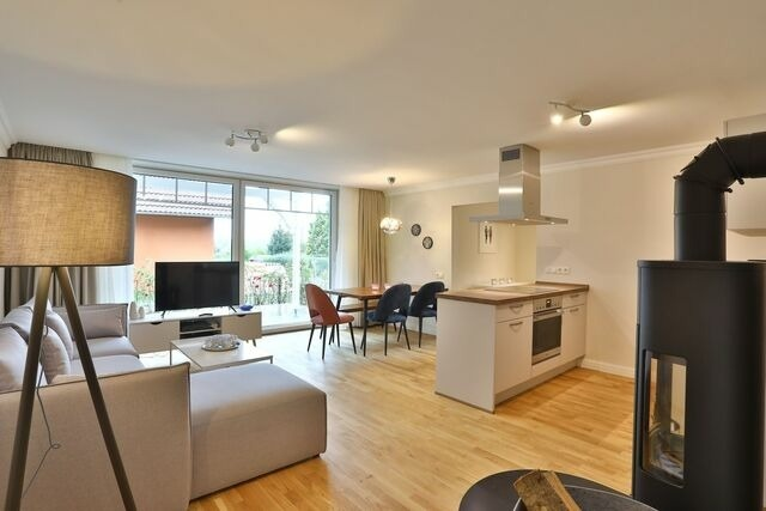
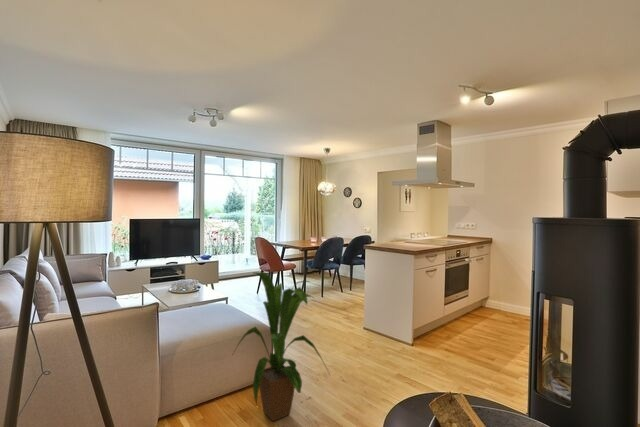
+ house plant [232,271,331,422]
